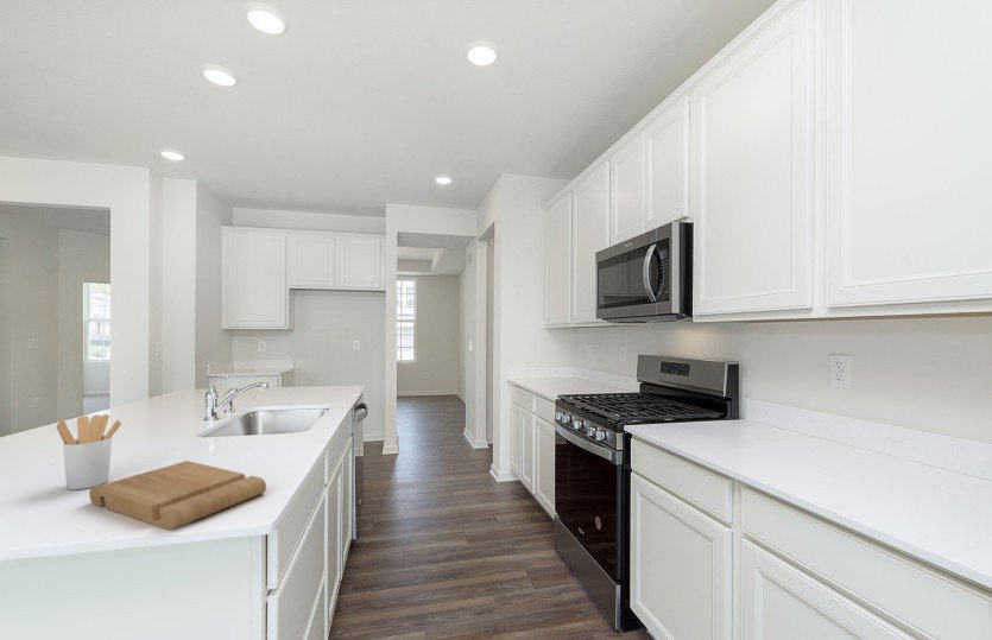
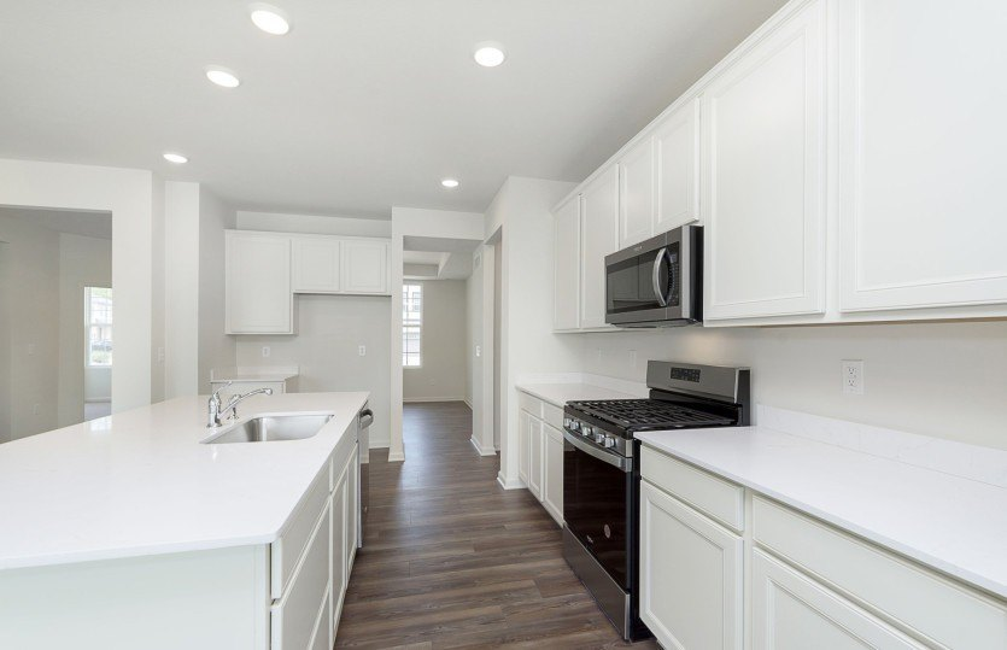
- utensil holder [56,413,122,490]
- cutting board [88,460,267,532]
